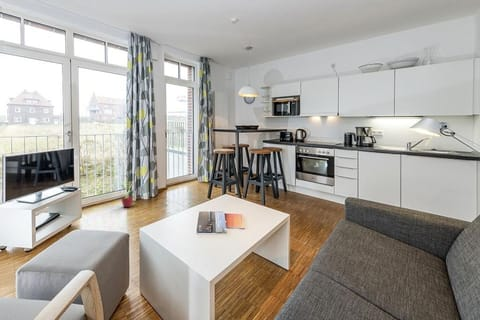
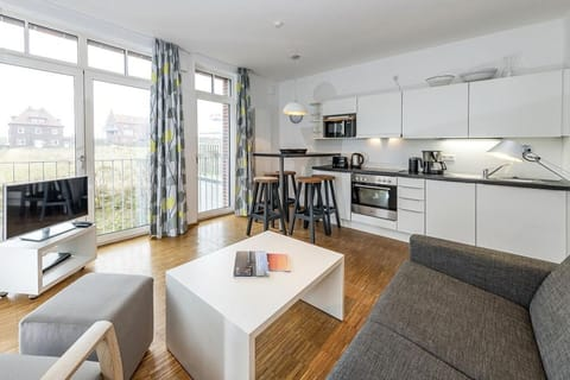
- potted plant [118,181,137,208]
